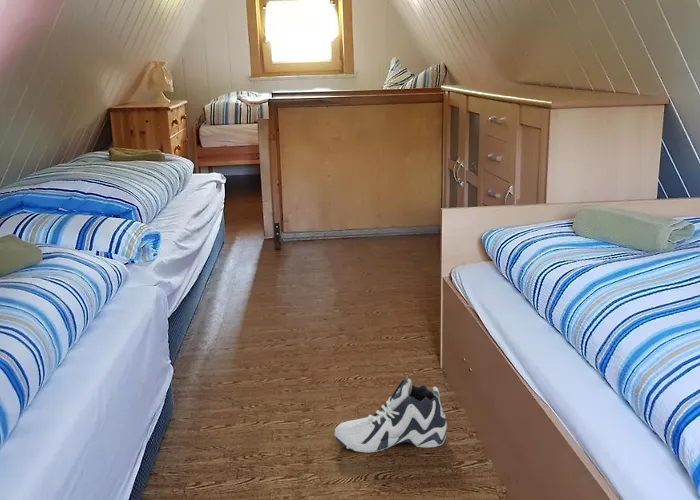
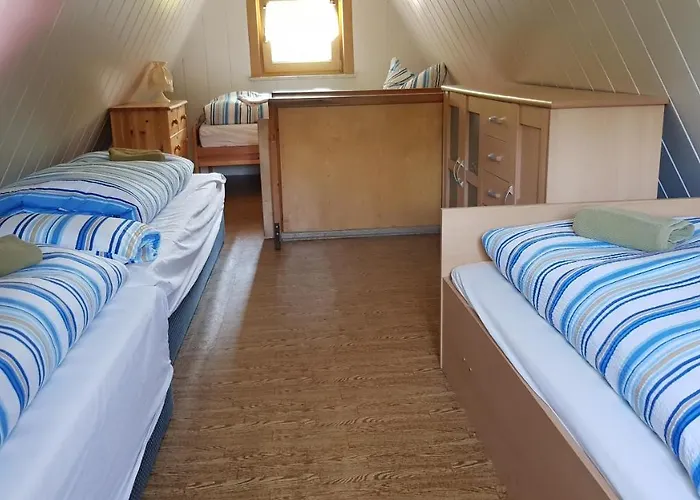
- sneaker [334,374,448,454]
